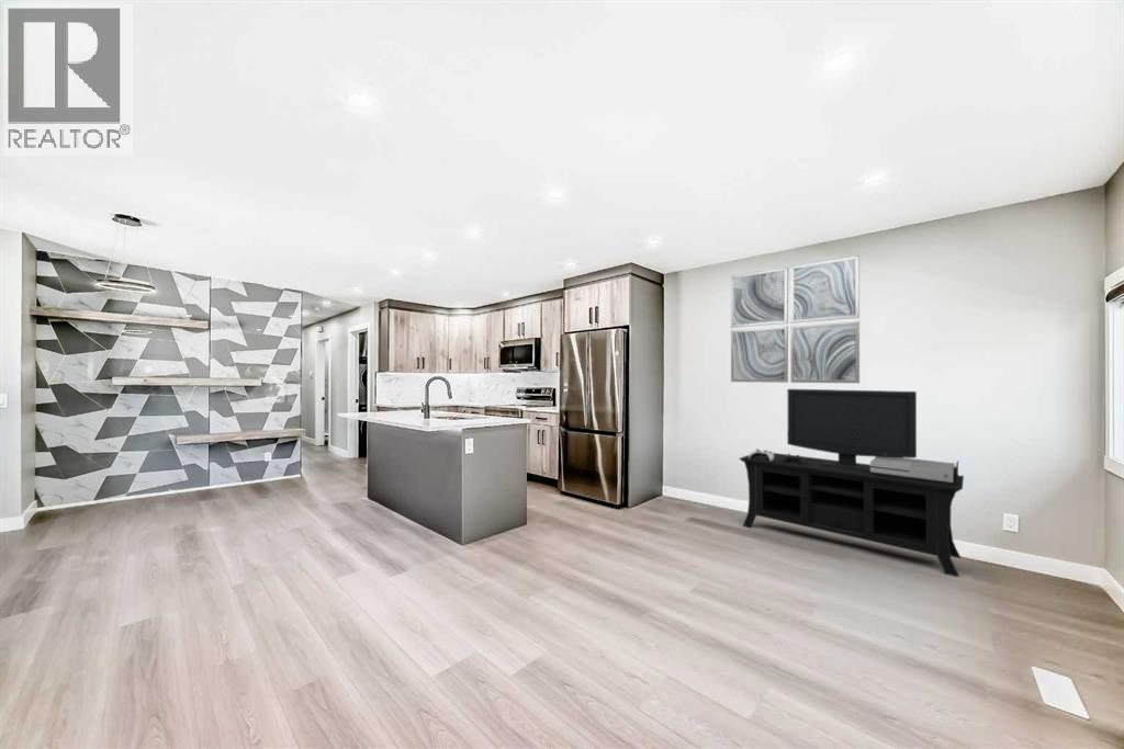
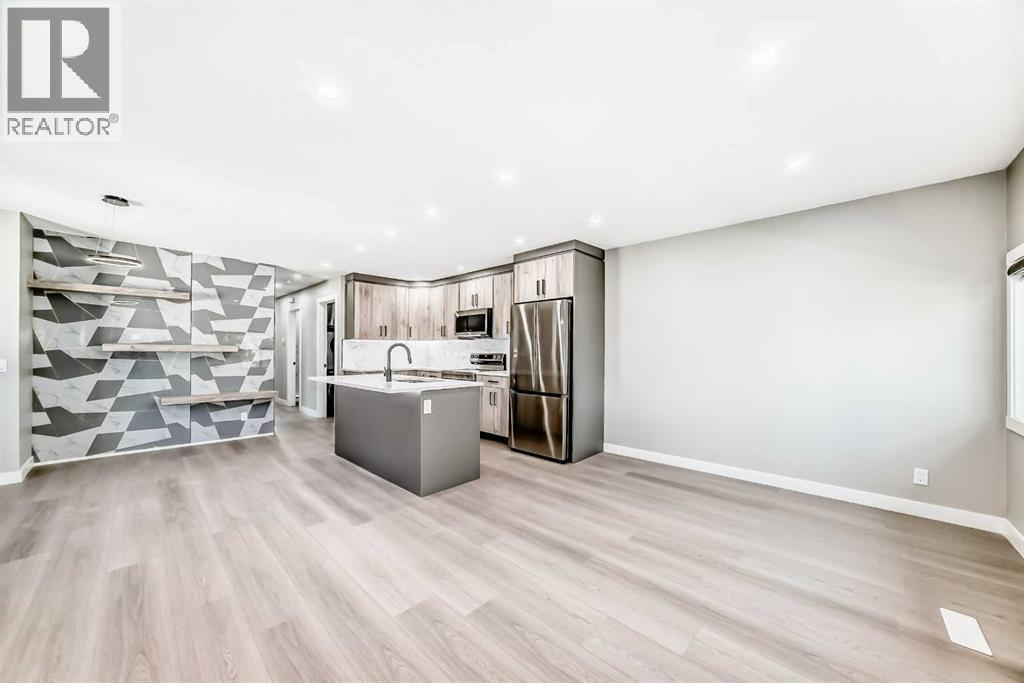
- wall art [730,254,861,384]
- media console [738,388,965,578]
